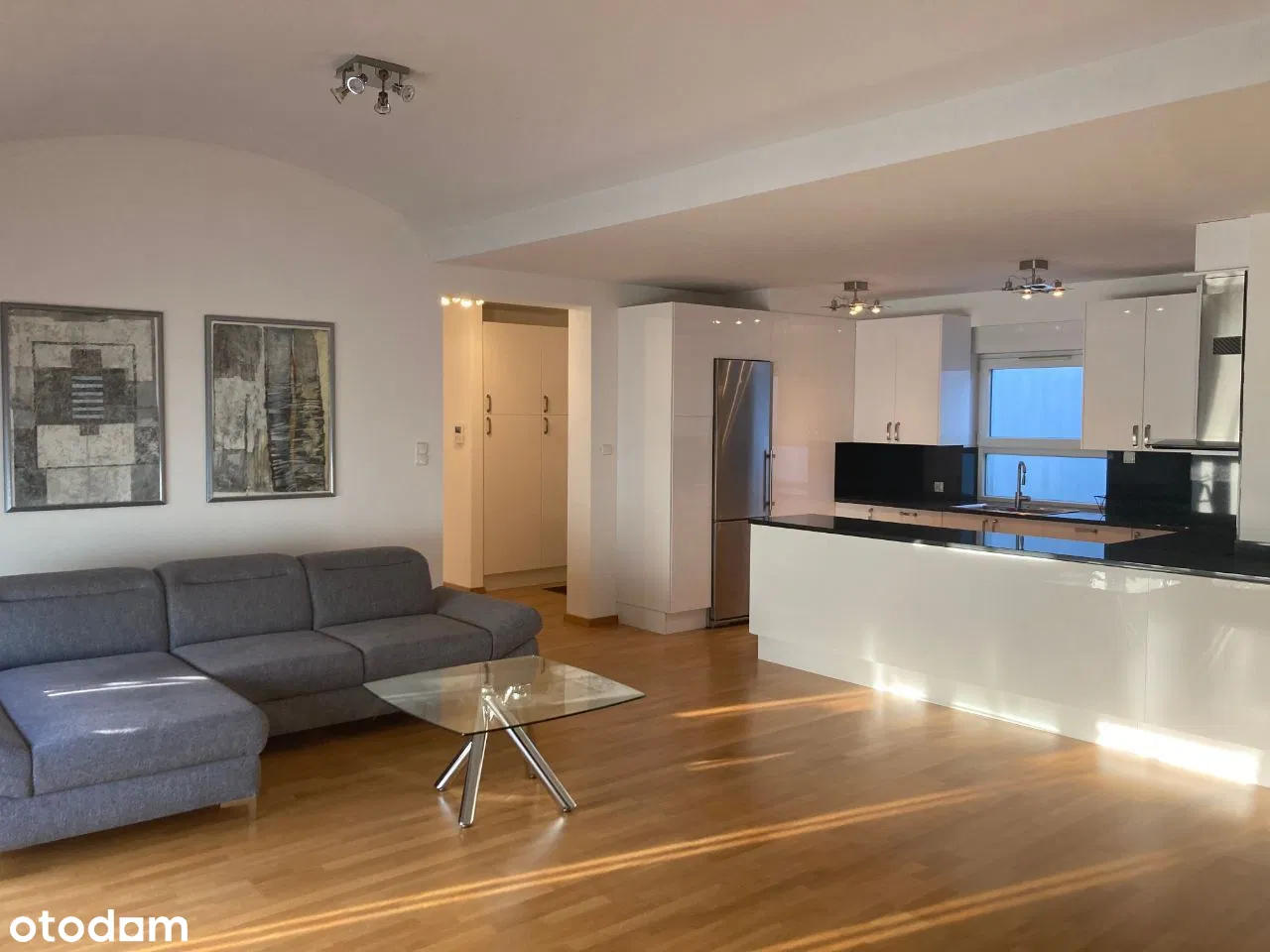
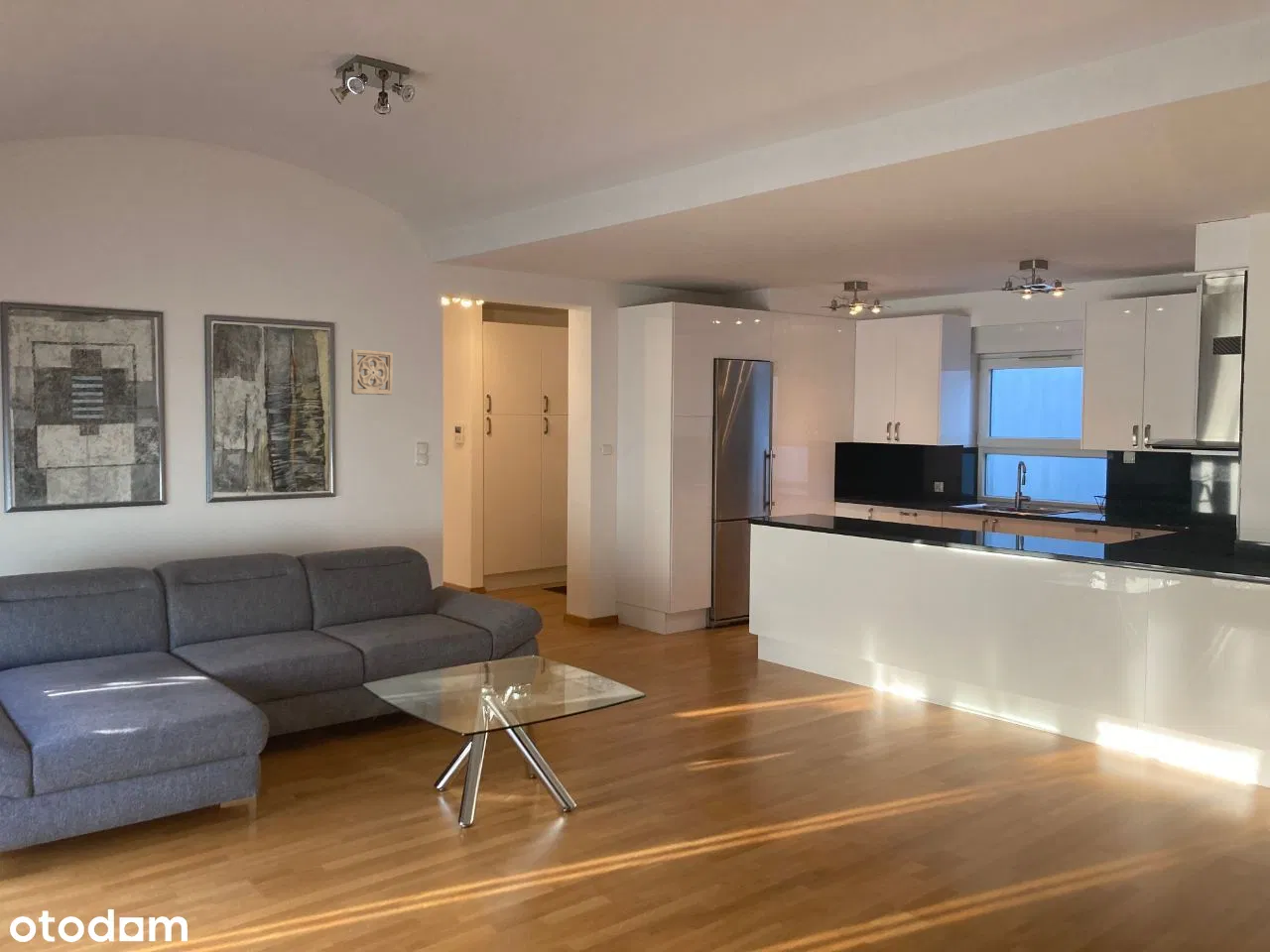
+ wall ornament [350,348,394,397]
